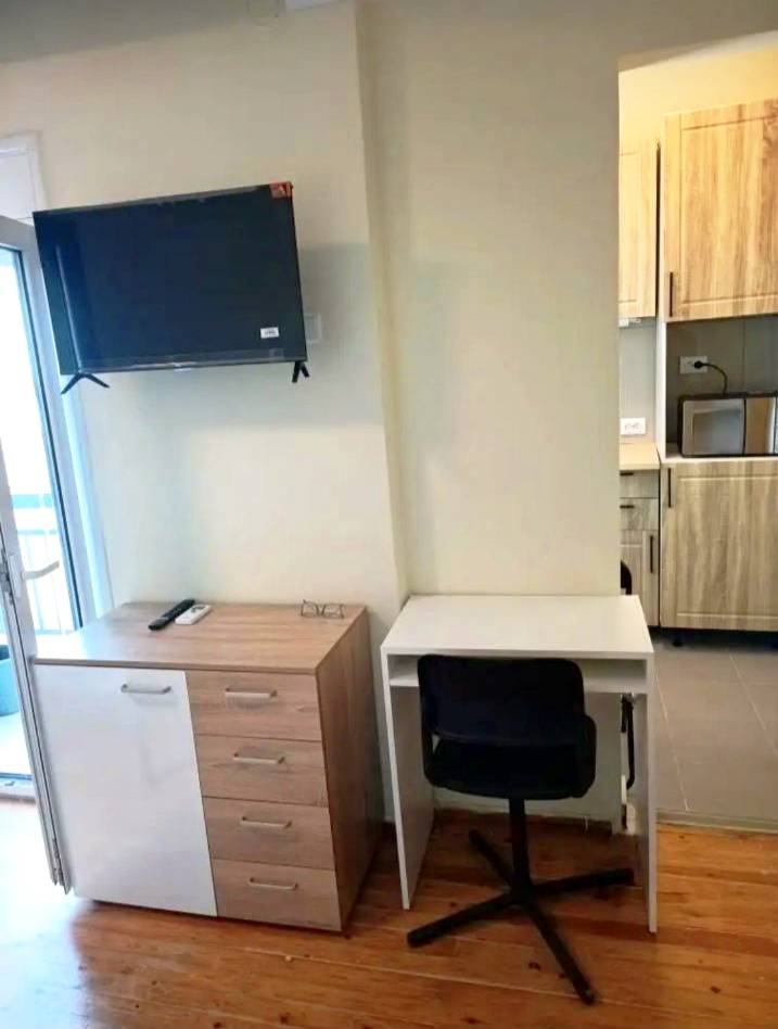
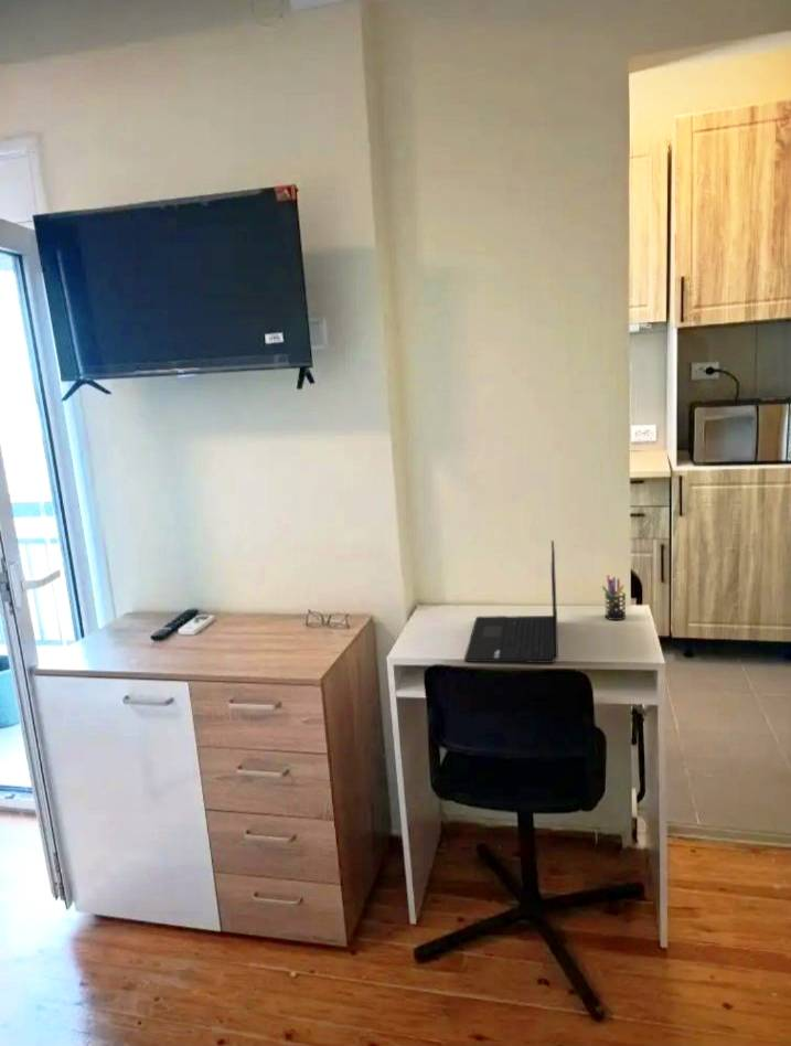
+ pen holder [601,574,627,621]
+ laptop [462,540,559,664]
